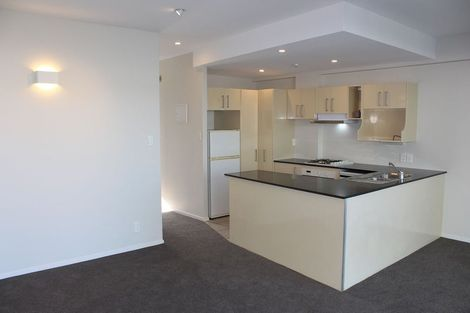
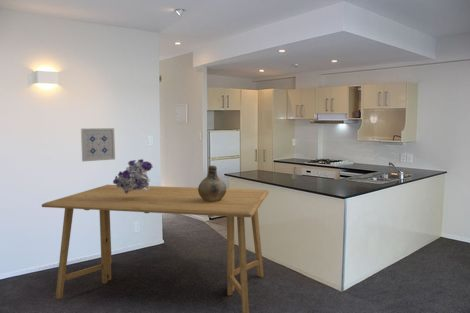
+ dining table [41,184,269,313]
+ wall art [80,127,116,162]
+ bouquet [112,158,154,193]
+ ceramic jug [197,165,227,202]
